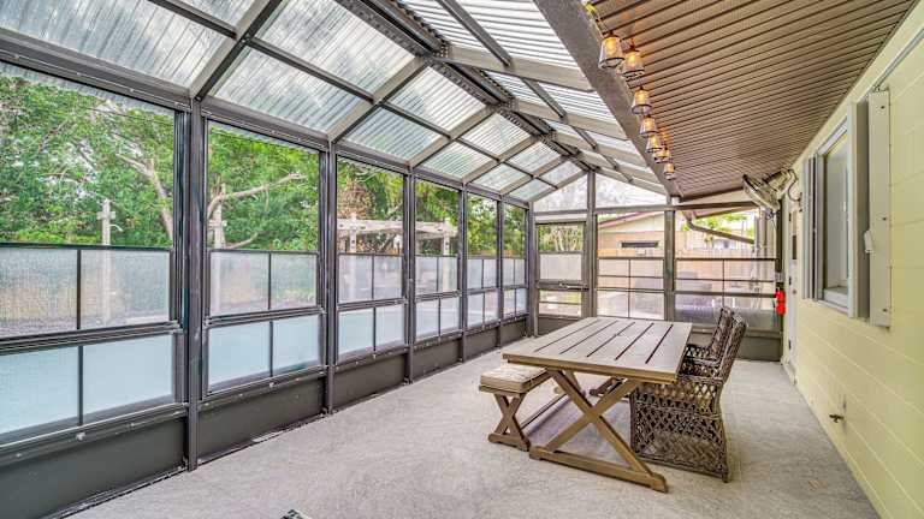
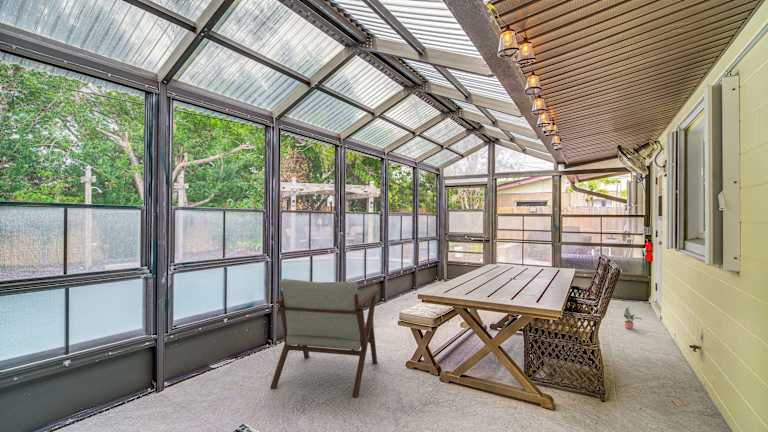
+ lounge chair [269,278,379,398]
+ potted plant [623,306,642,330]
